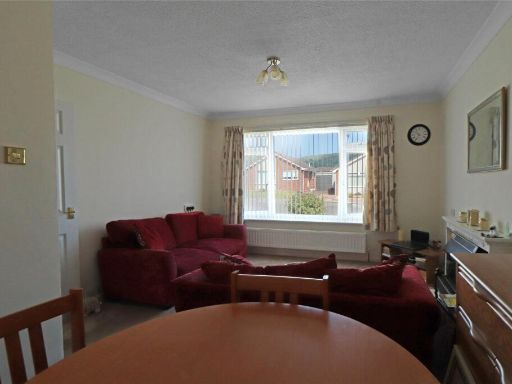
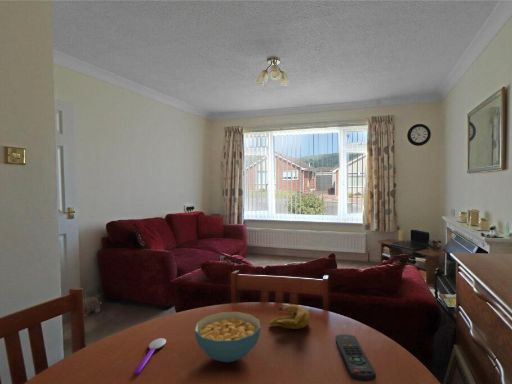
+ cereal bowl [194,311,261,363]
+ remote control [334,333,377,383]
+ spoon [134,337,167,375]
+ banana [269,304,310,330]
